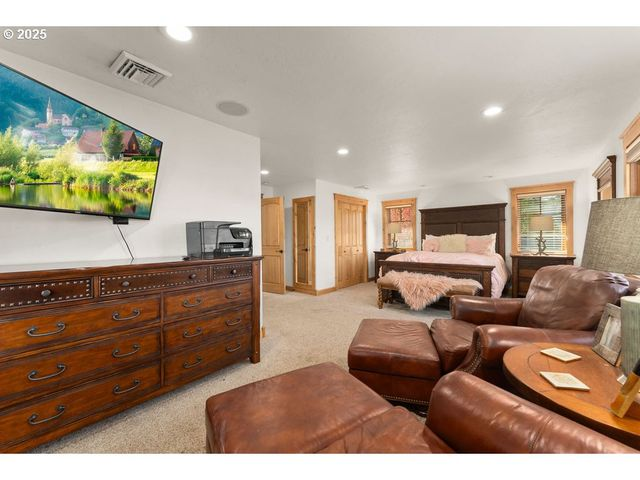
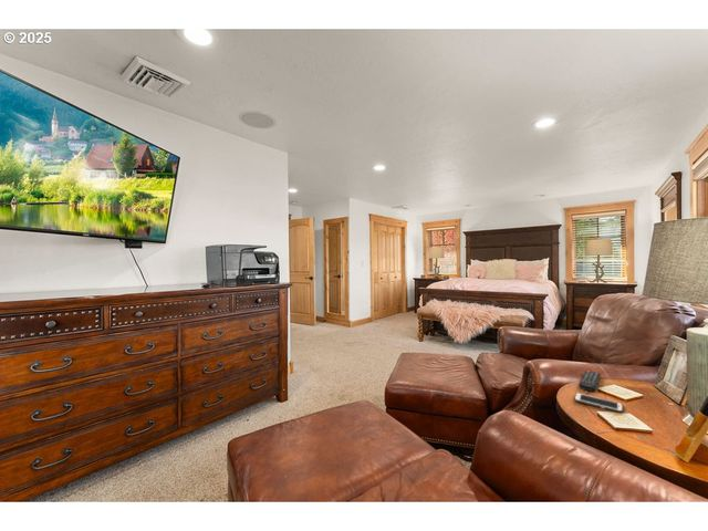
+ cell phone [573,392,624,414]
+ remote control [577,369,602,393]
